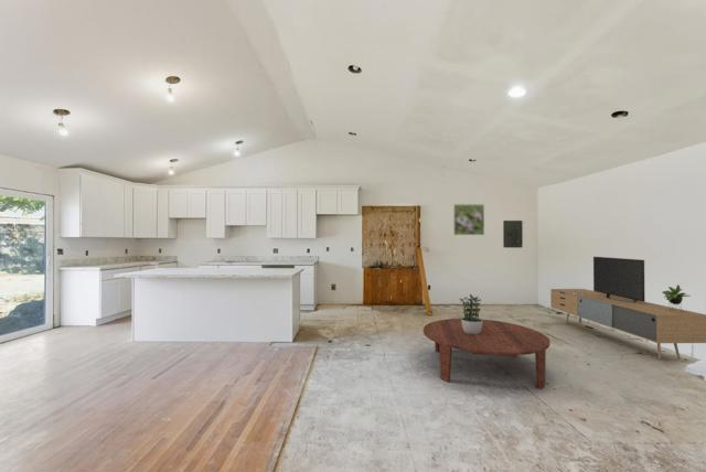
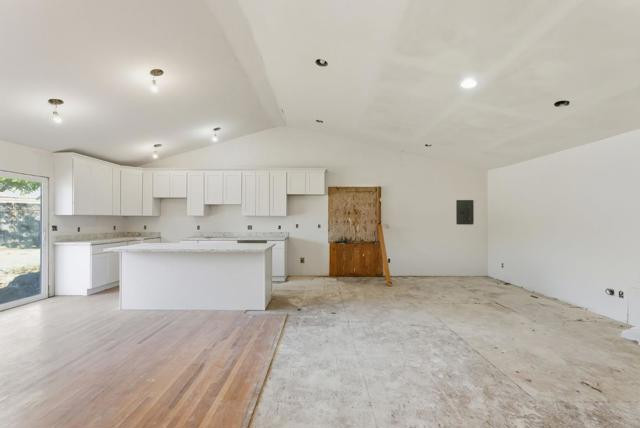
- media console [549,256,706,361]
- potted plant [459,293,483,334]
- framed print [452,203,485,236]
- coffee table [422,318,552,389]
